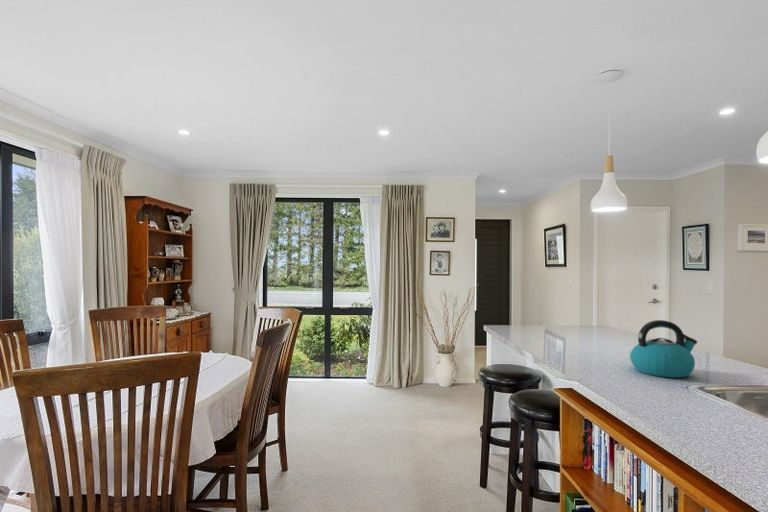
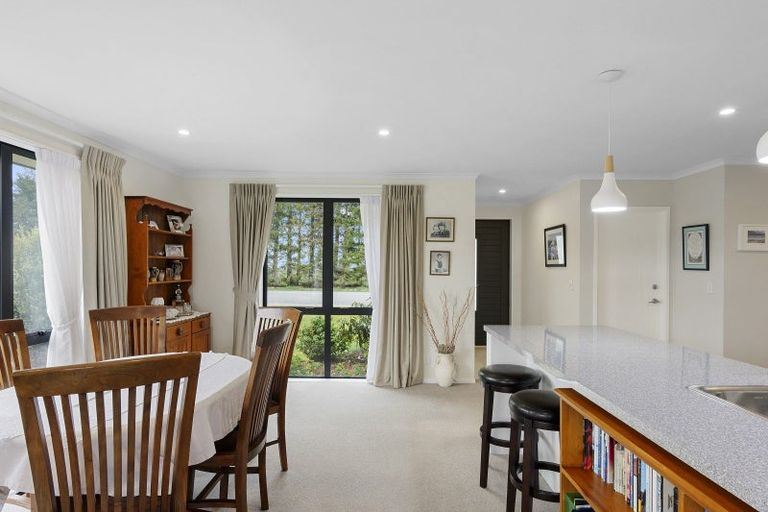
- kettle [629,319,698,379]
